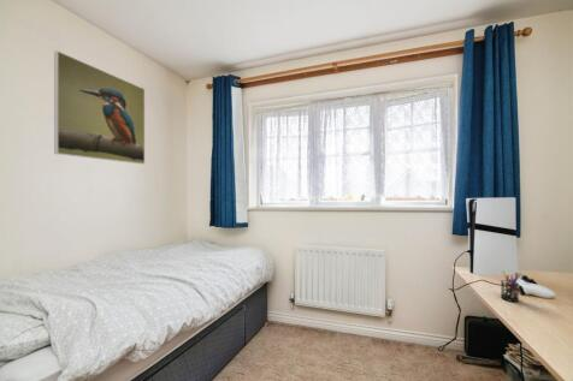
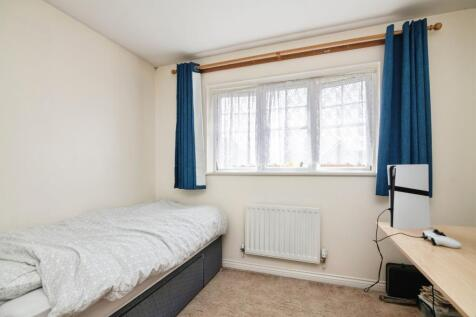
- pen holder [500,269,521,303]
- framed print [53,49,146,165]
